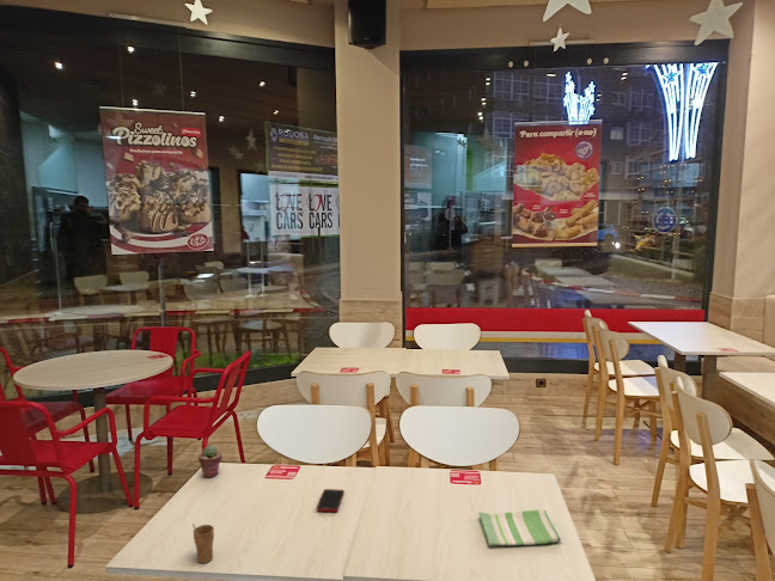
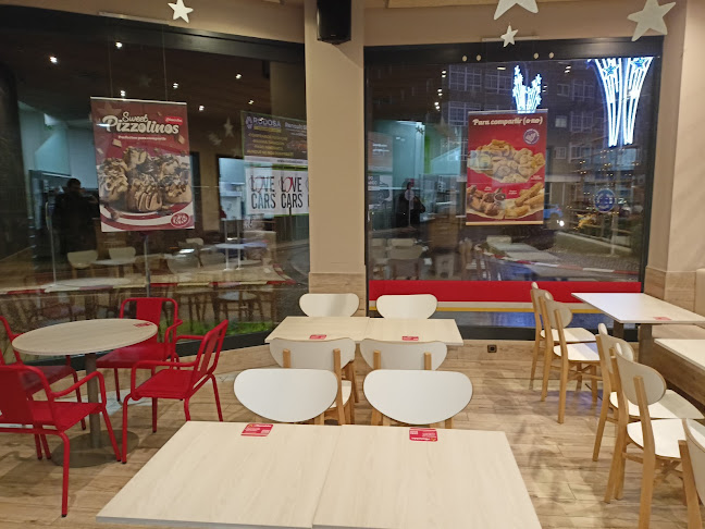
- potted succulent [197,445,224,479]
- cup [191,522,215,564]
- cell phone [316,488,346,513]
- dish towel [477,508,562,548]
